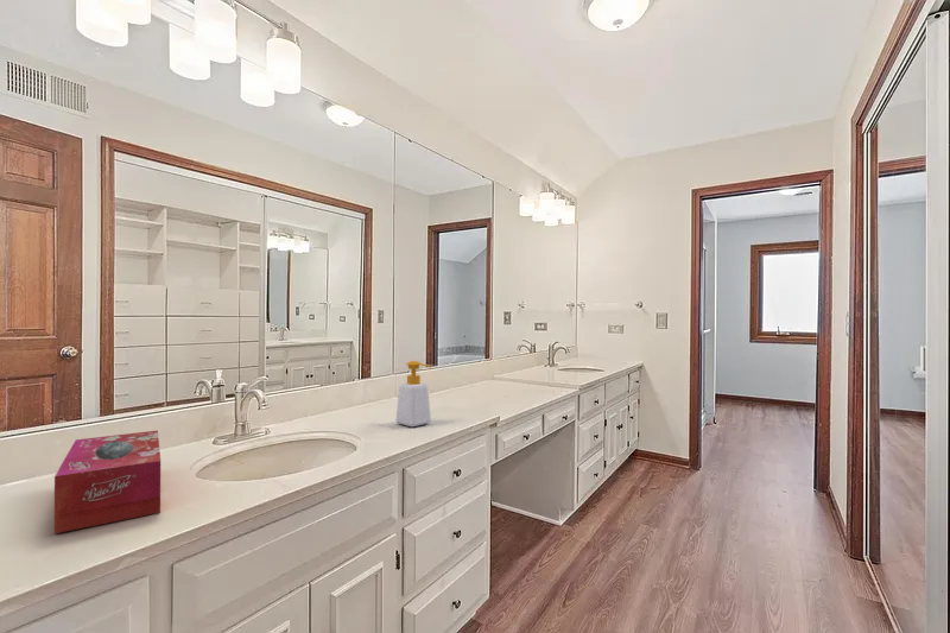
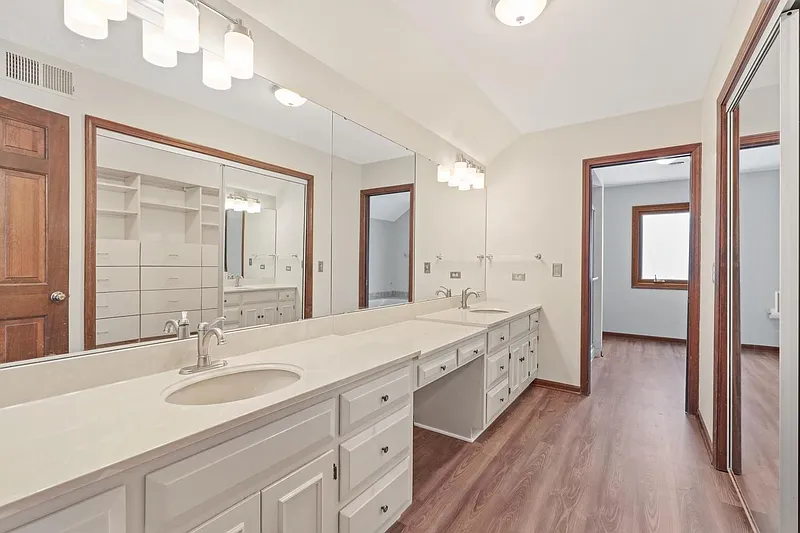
- tissue box [53,430,162,534]
- soap bottle [394,360,432,428]
